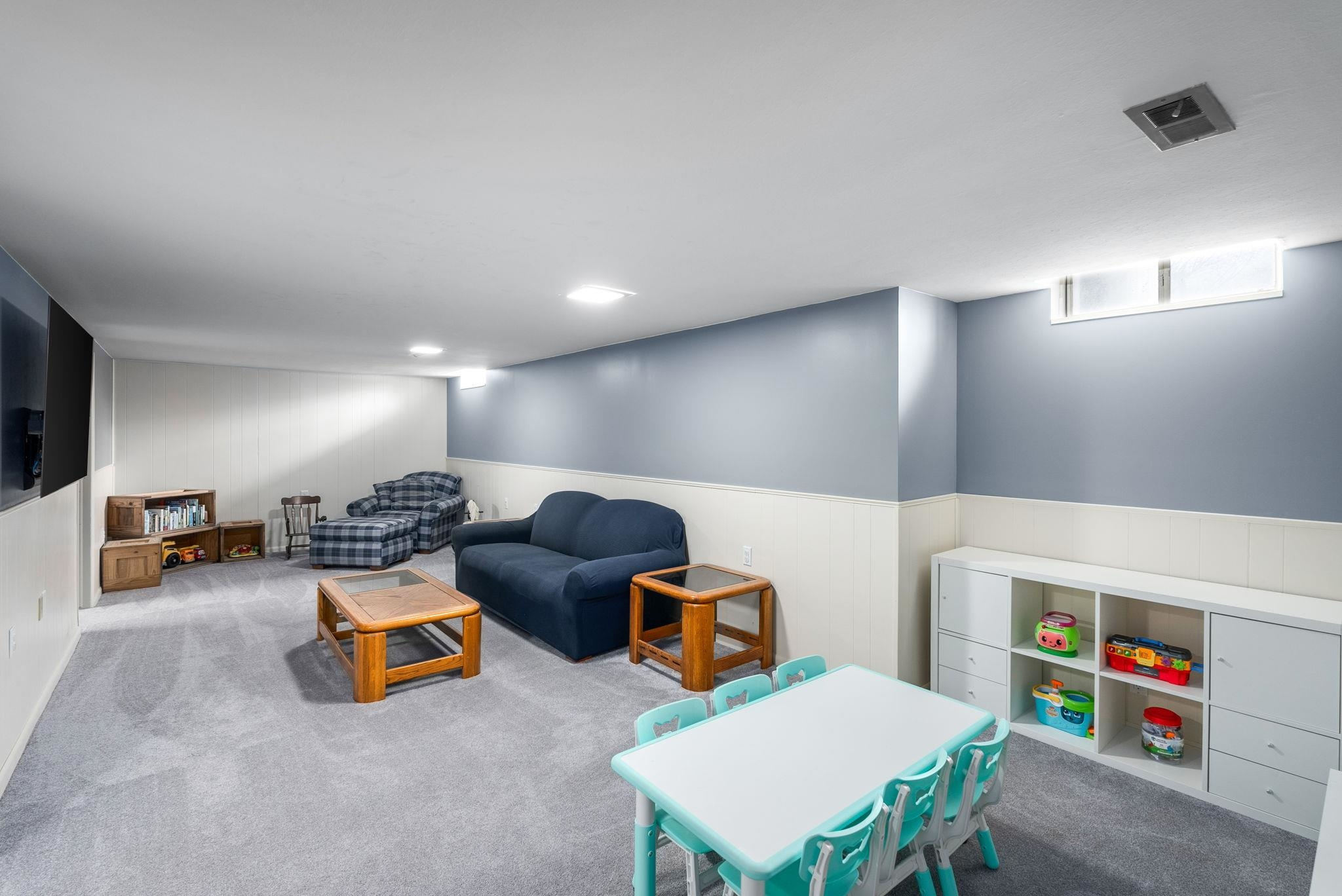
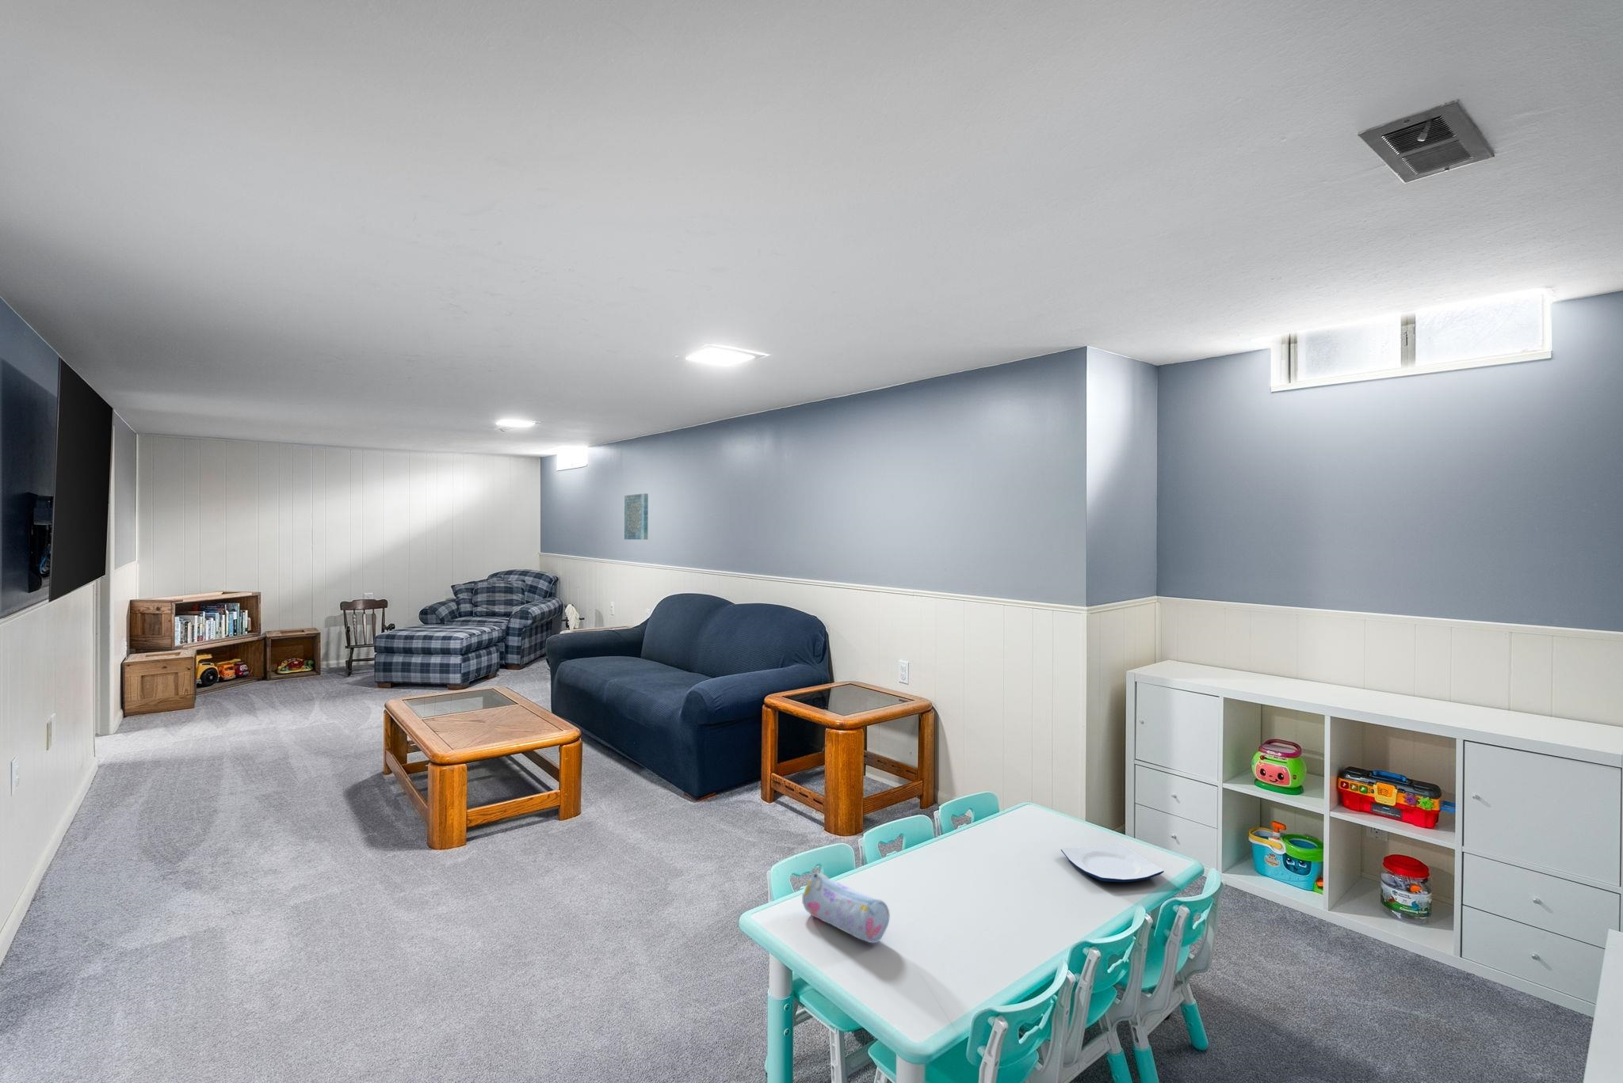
+ pencil case [802,873,891,944]
+ plate [1061,841,1165,882]
+ wall art [624,492,649,540]
